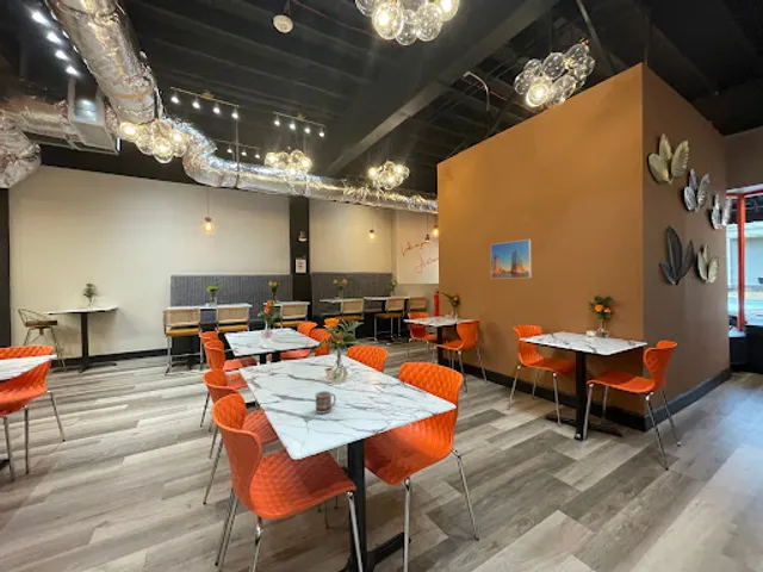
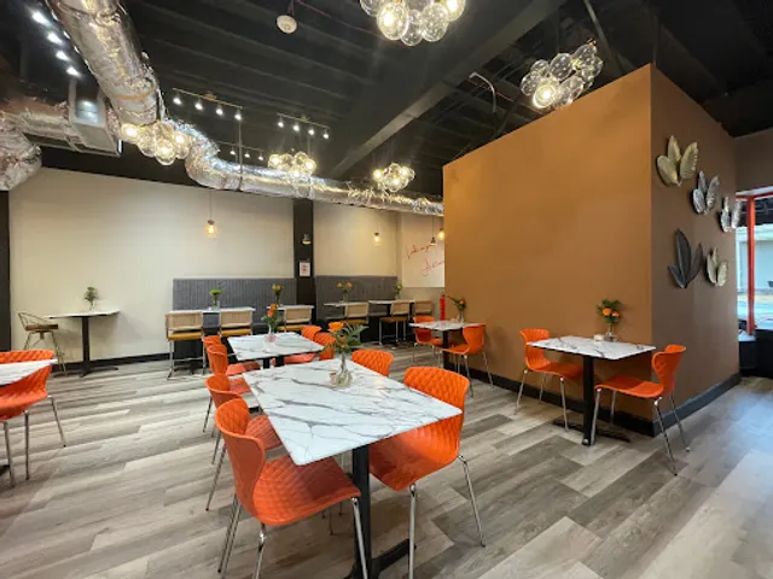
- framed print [490,238,533,280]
- cup [314,390,337,415]
